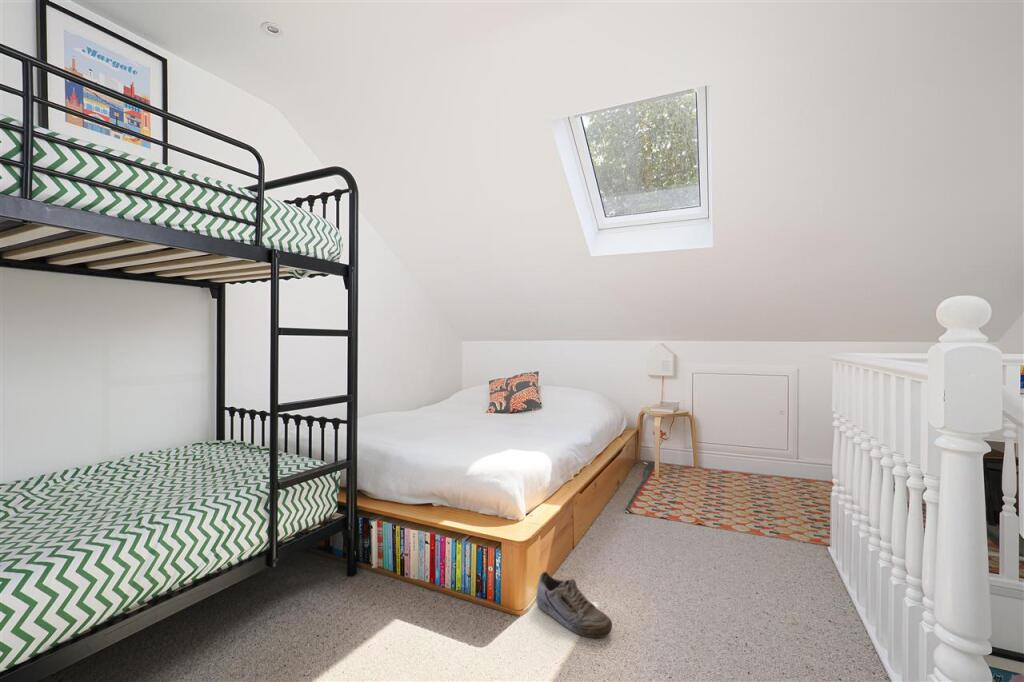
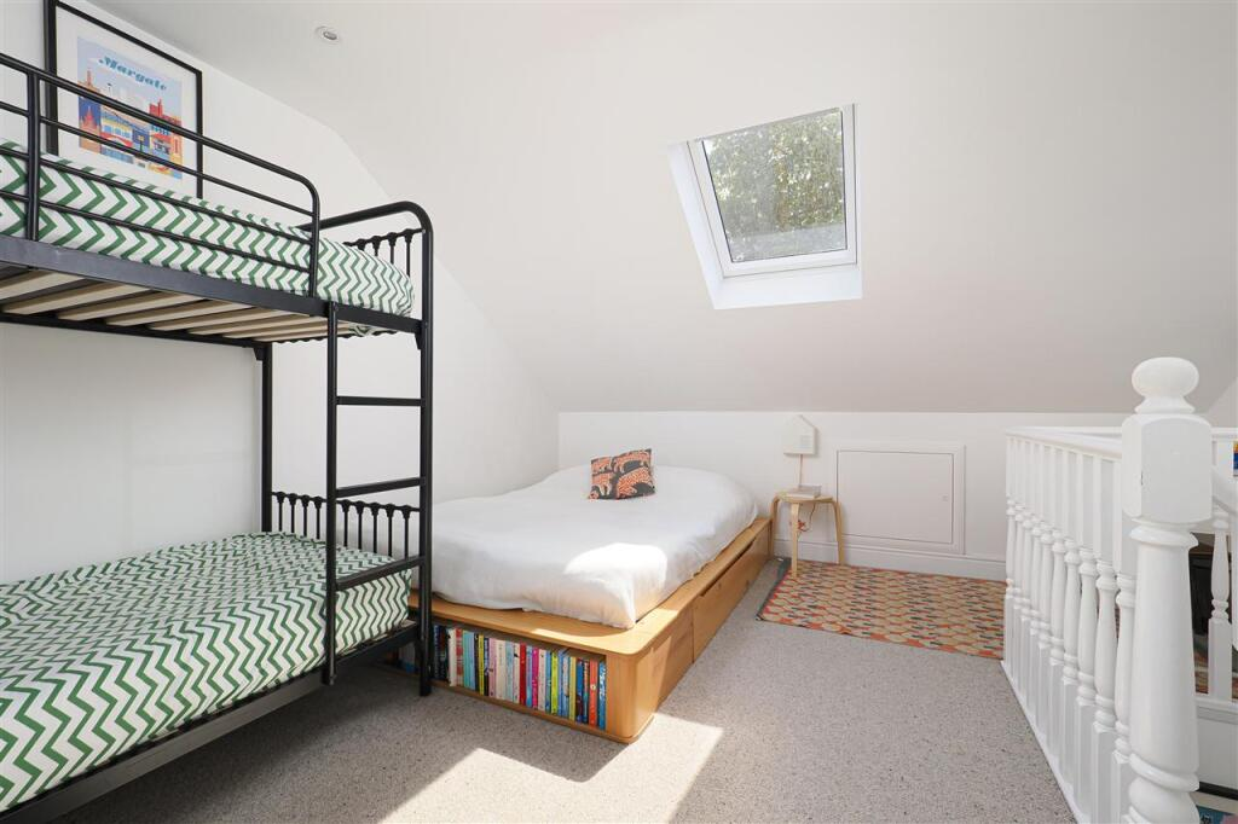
- sneaker [535,571,613,639]
